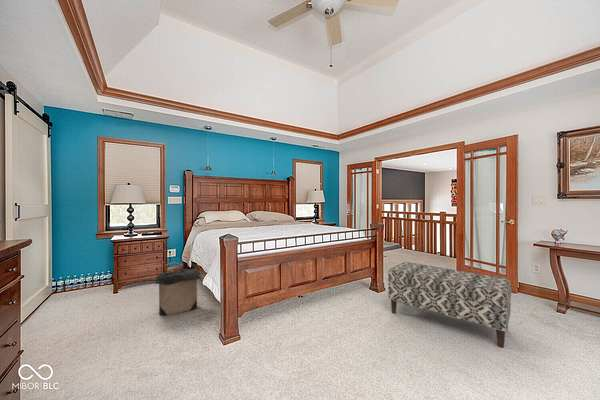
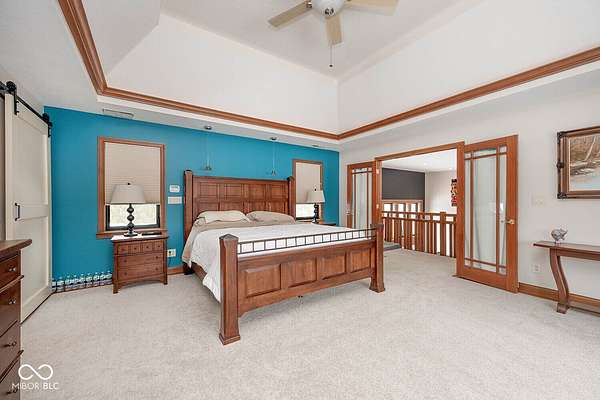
- laundry hamper [154,262,202,317]
- bench [387,261,512,348]
